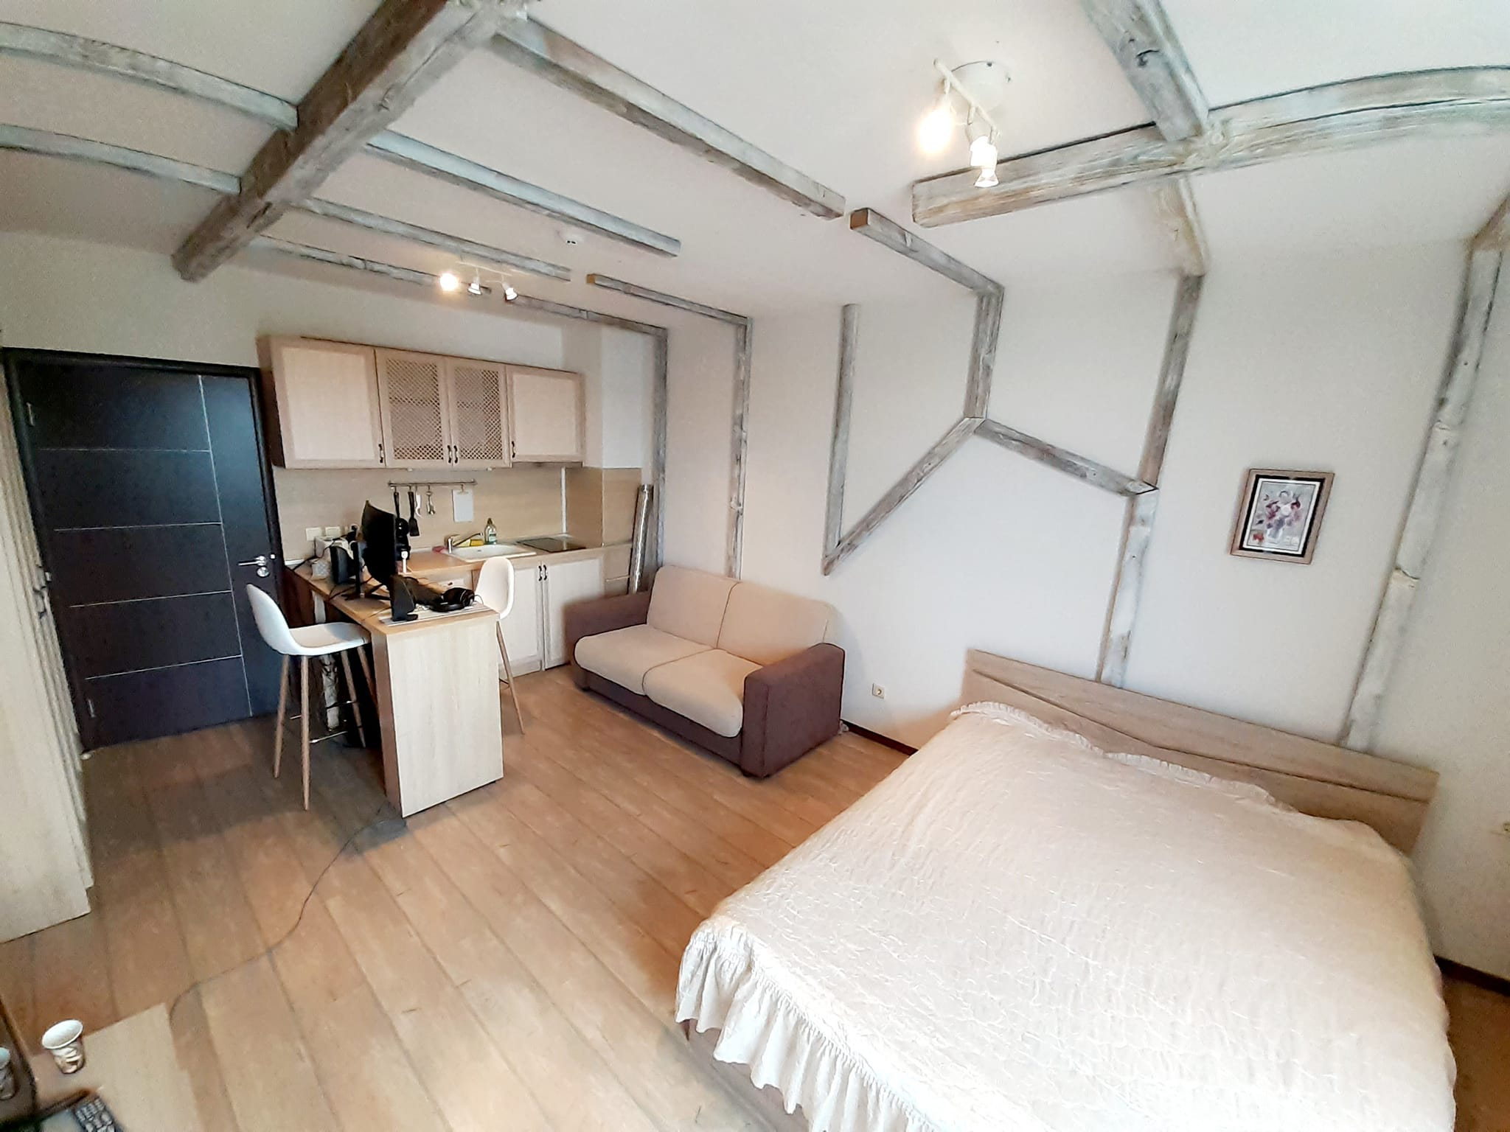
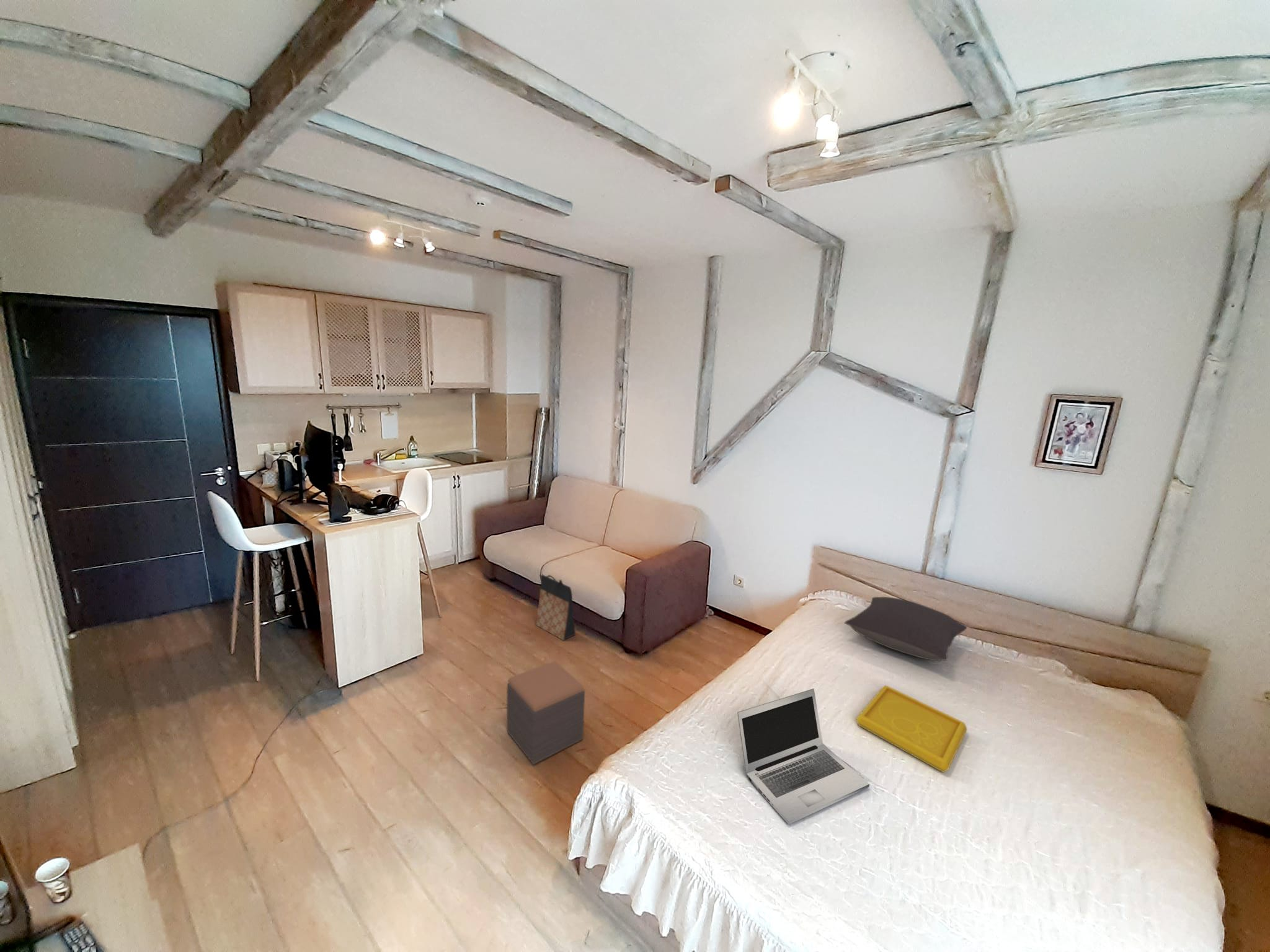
+ bag [535,574,576,641]
+ pillow [844,596,967,661]
+ footstool [506,661,585,765]
+ laptop [737,688,870,825]
+ serving tray [856,685,968,773]
